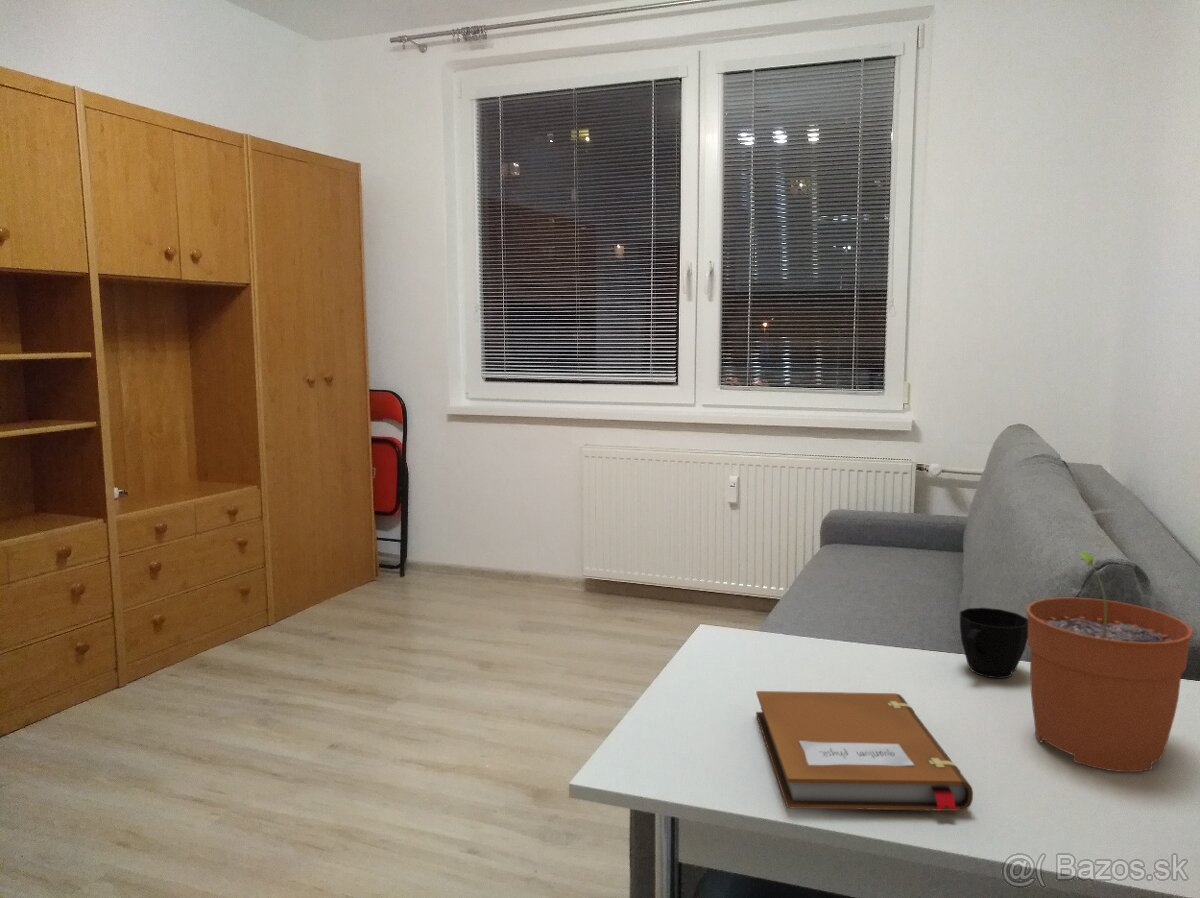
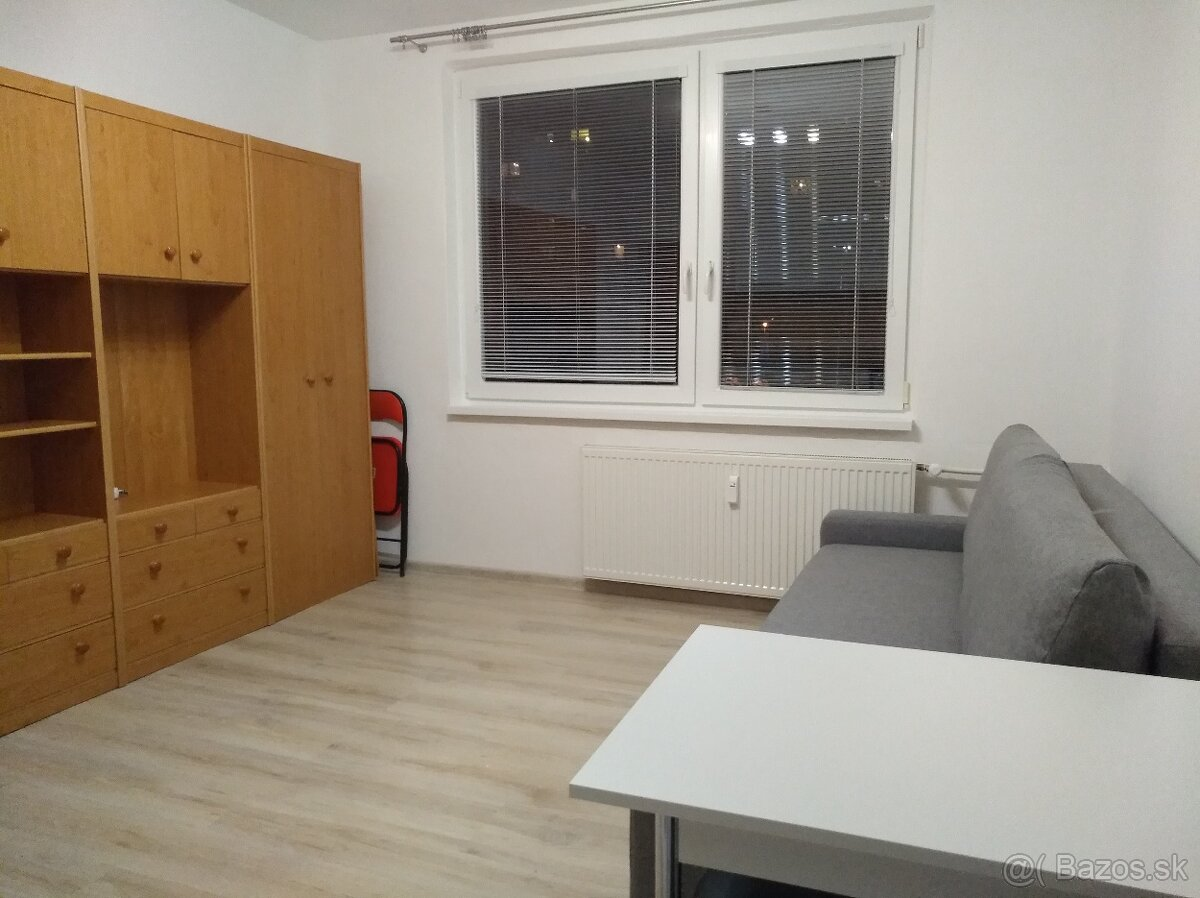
- cup [959,607,1028,679]
- plant pot [1025,551,1194,773]
- notebook [755,690,974,813]
